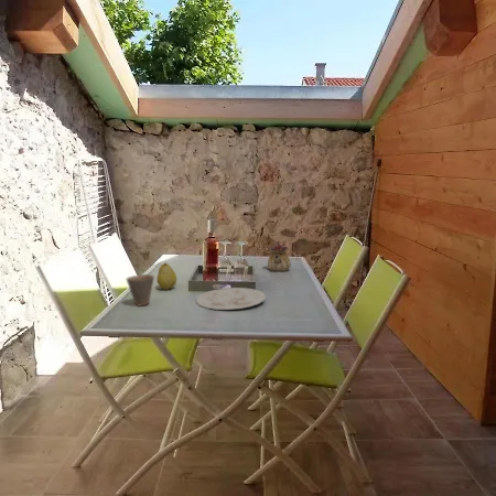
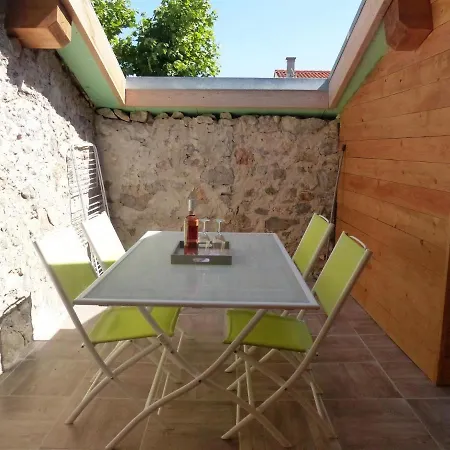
- cup [126,273,155,308]
- plate [195,287,267,311]
- teapot [267,240,292,272]
- fruit [157,262,177,291]
